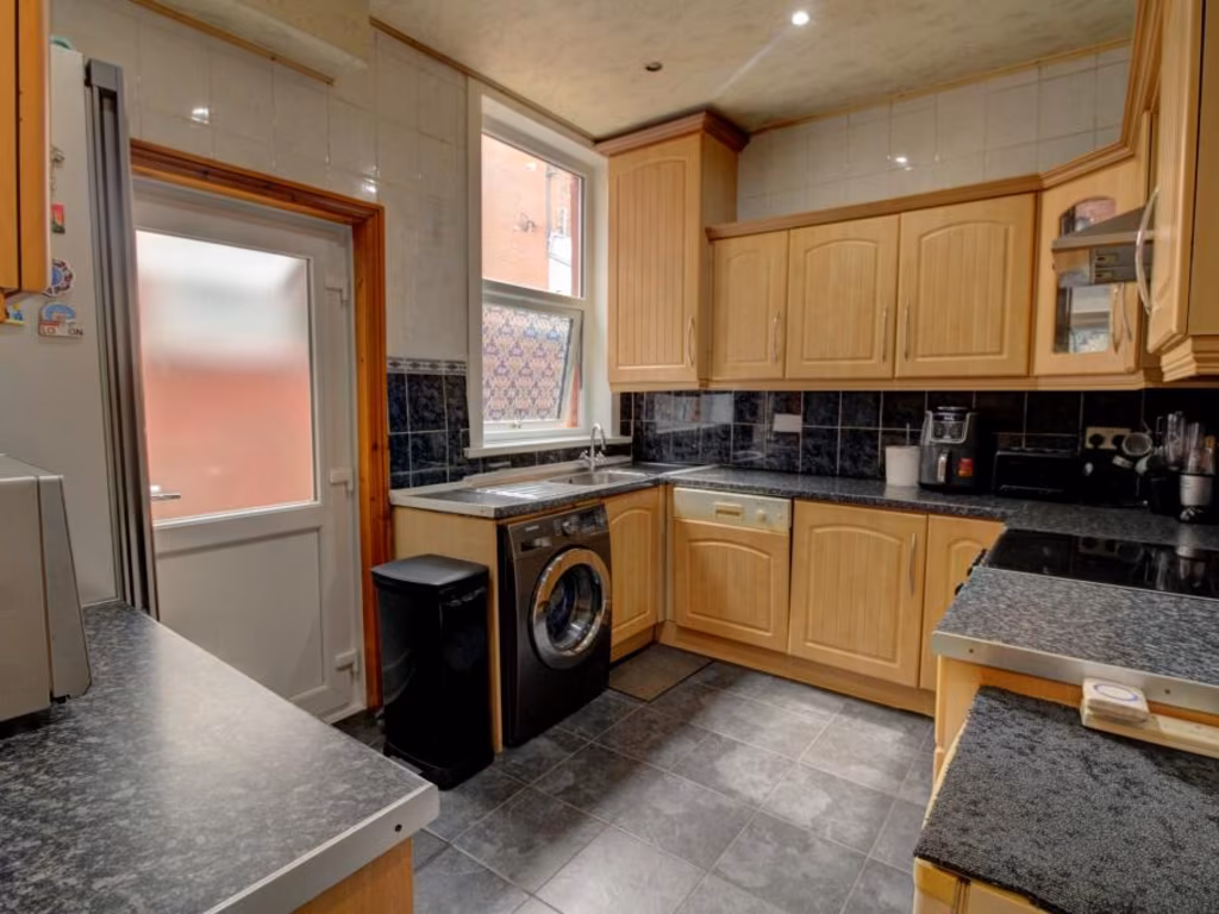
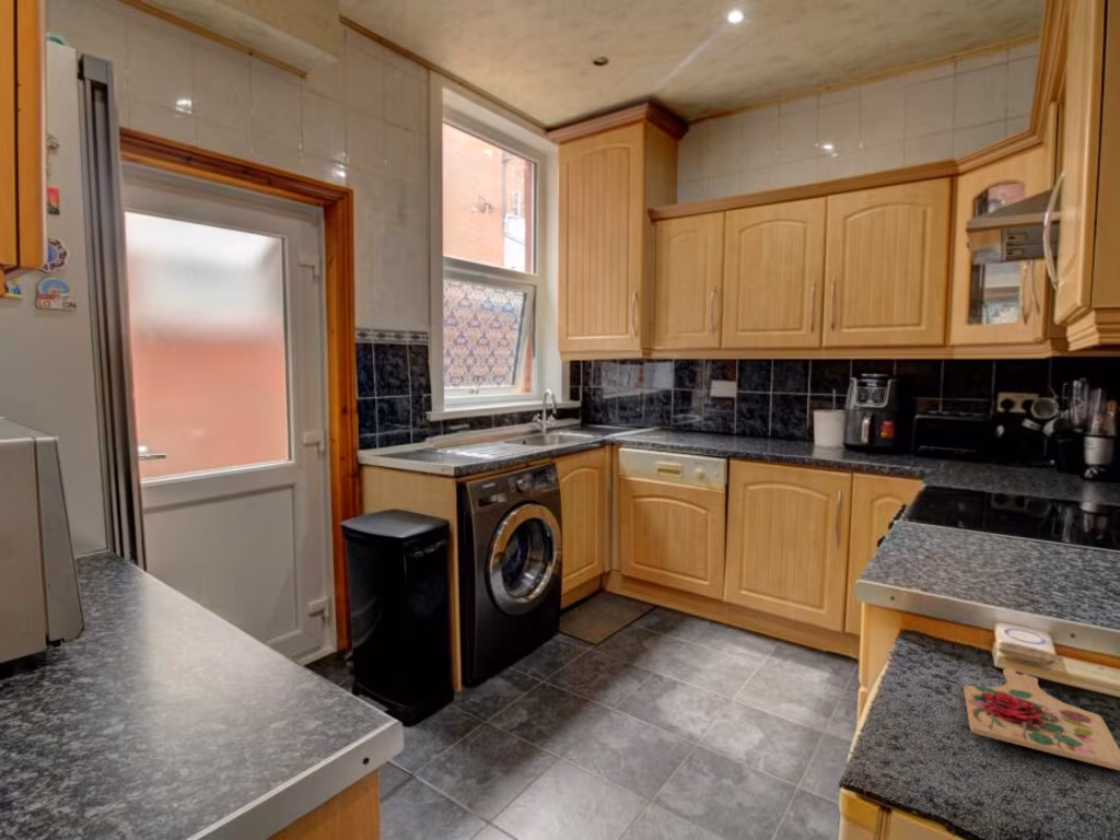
+ cutting board [962,667,1120,771]
